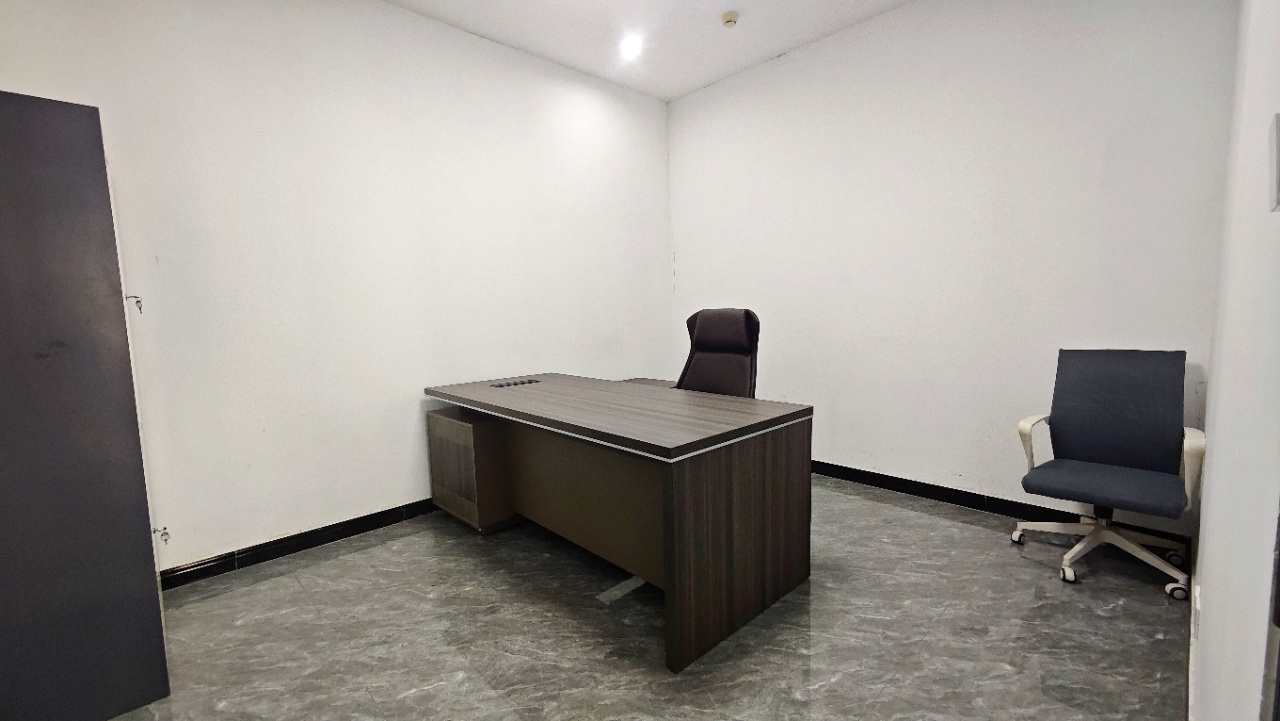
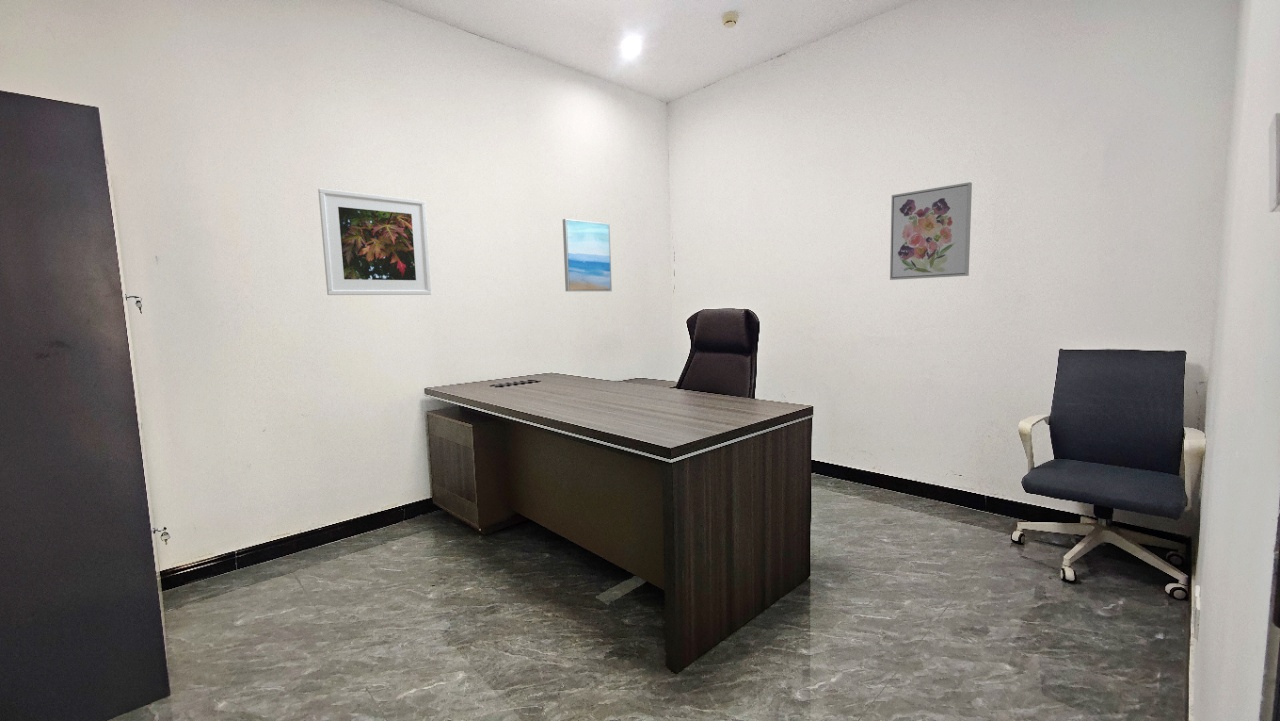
+ wall art [889,181,973,281]
+ wall art [562,218,613,292]
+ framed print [317,187,432,296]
